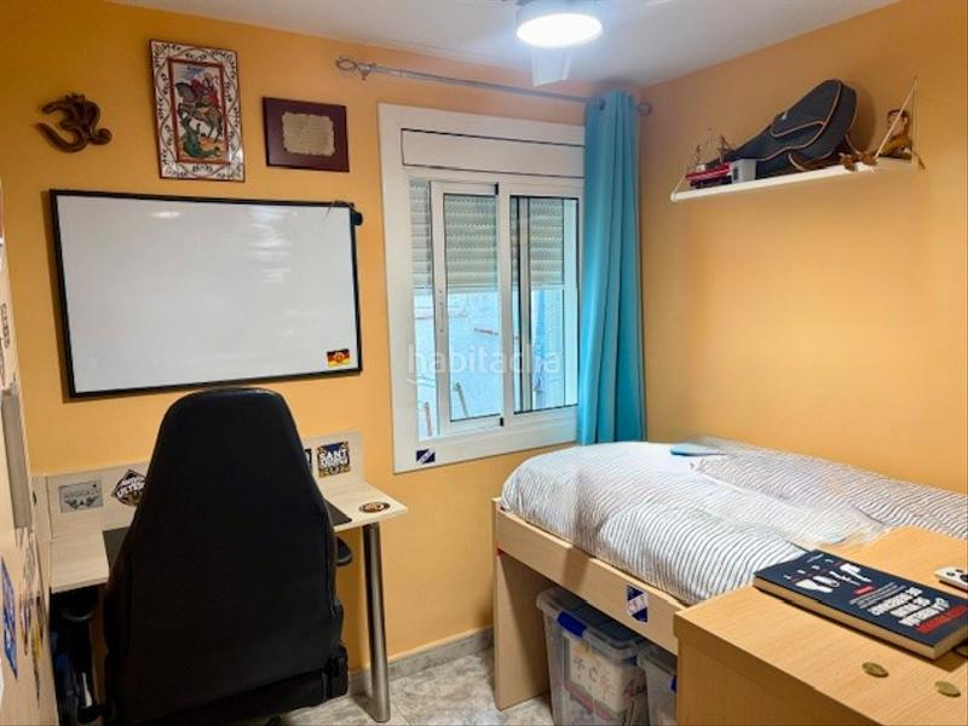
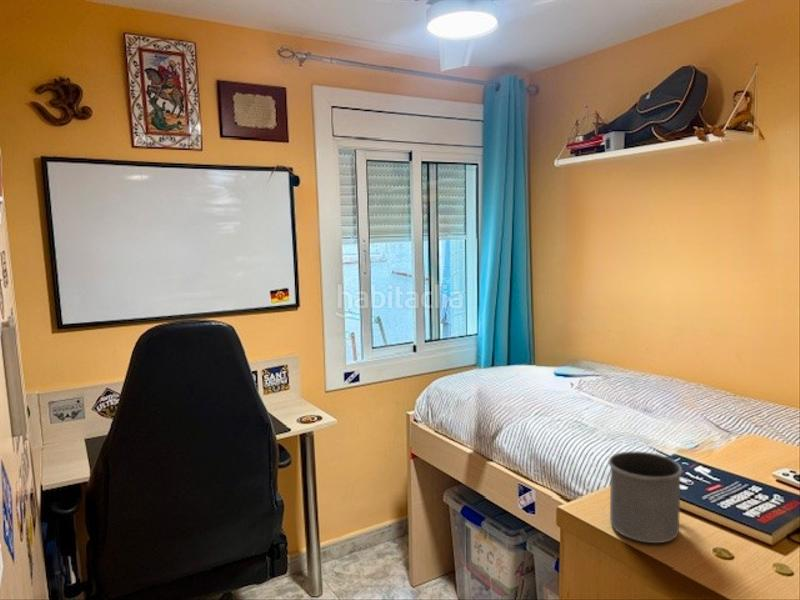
+ mug [607,451,684,544]
